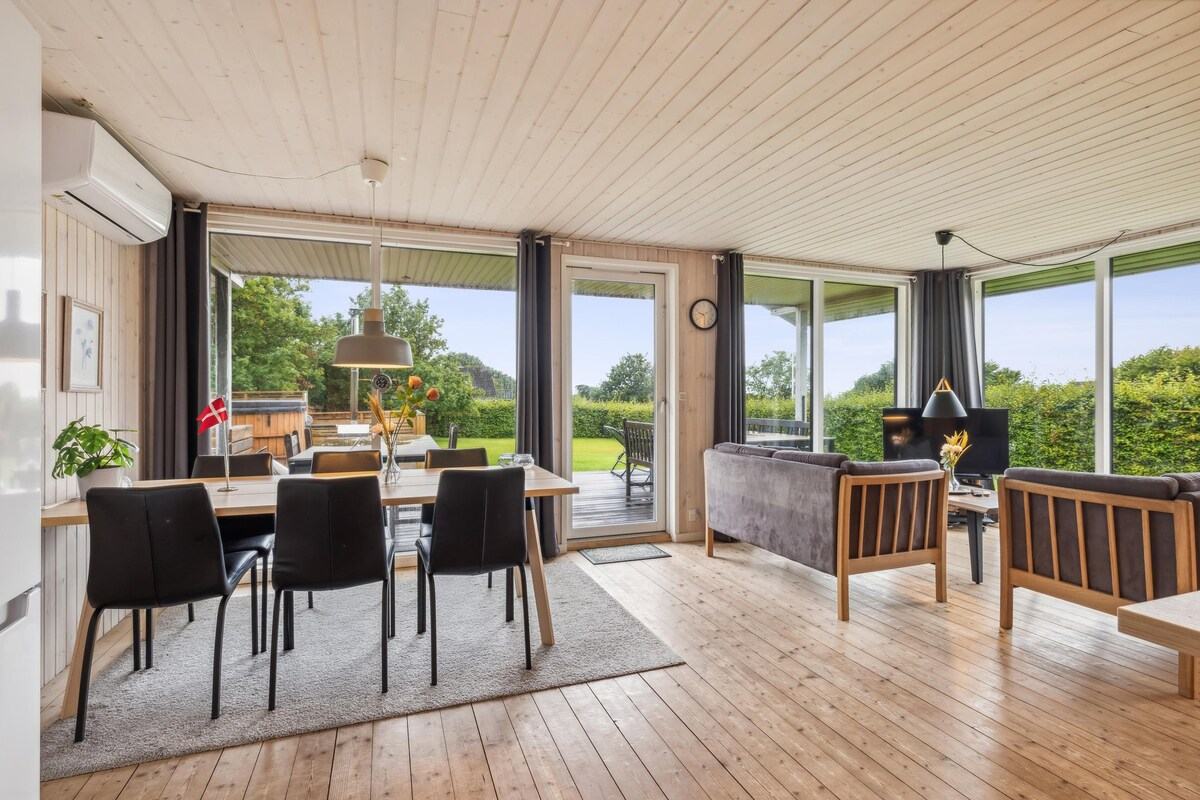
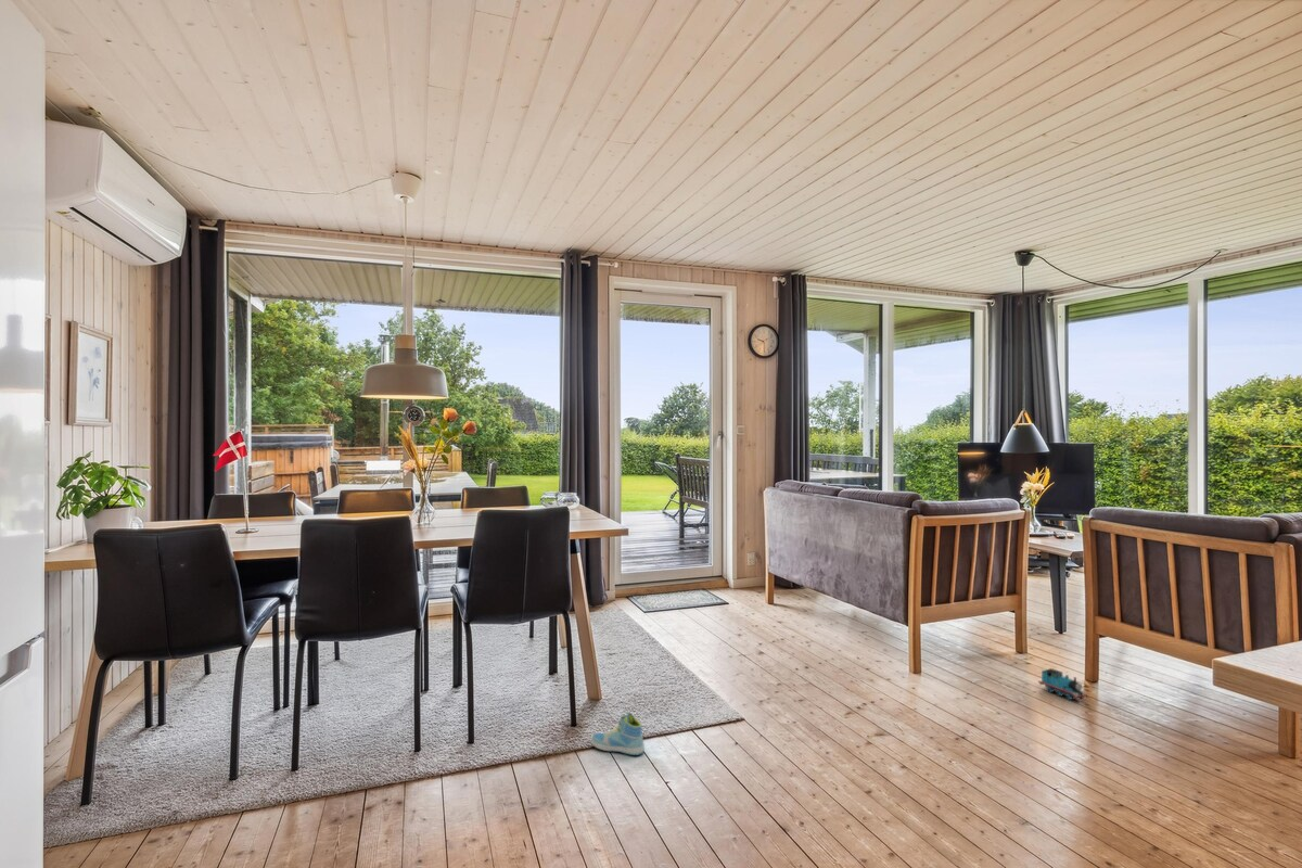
+ sneaker [590,712,646,756]
+ toy train [1037,667,1089,701]
